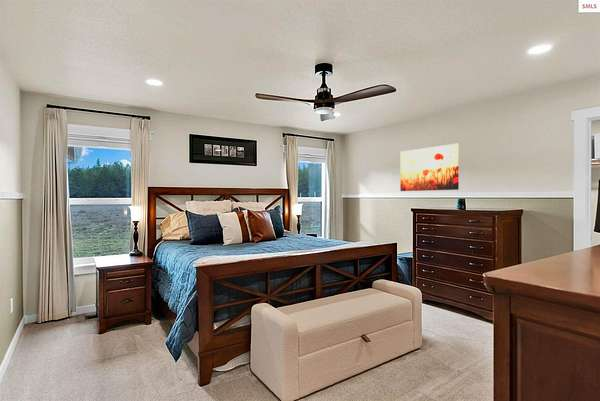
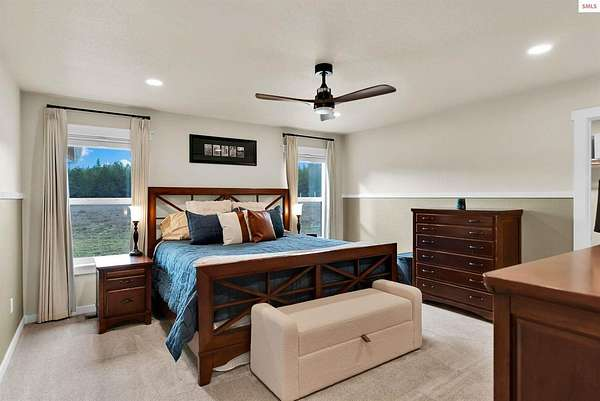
- wall art [399,143,460,192]
